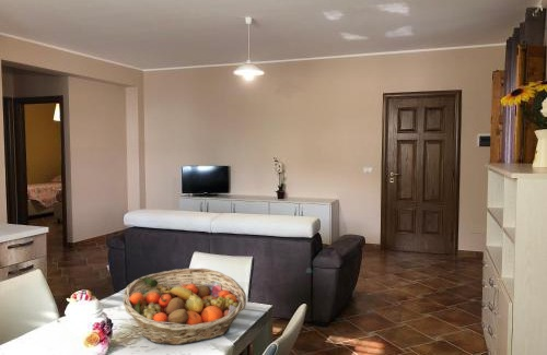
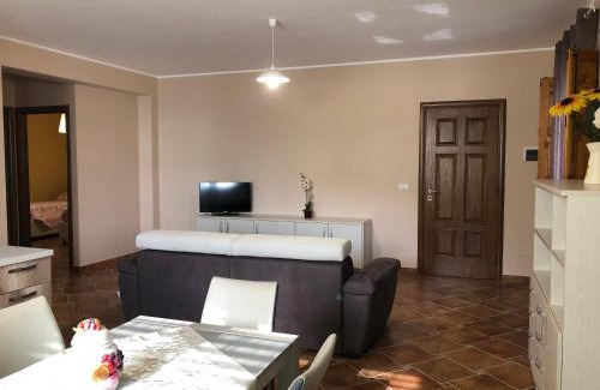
- fruit basket [123,268,247,346]
